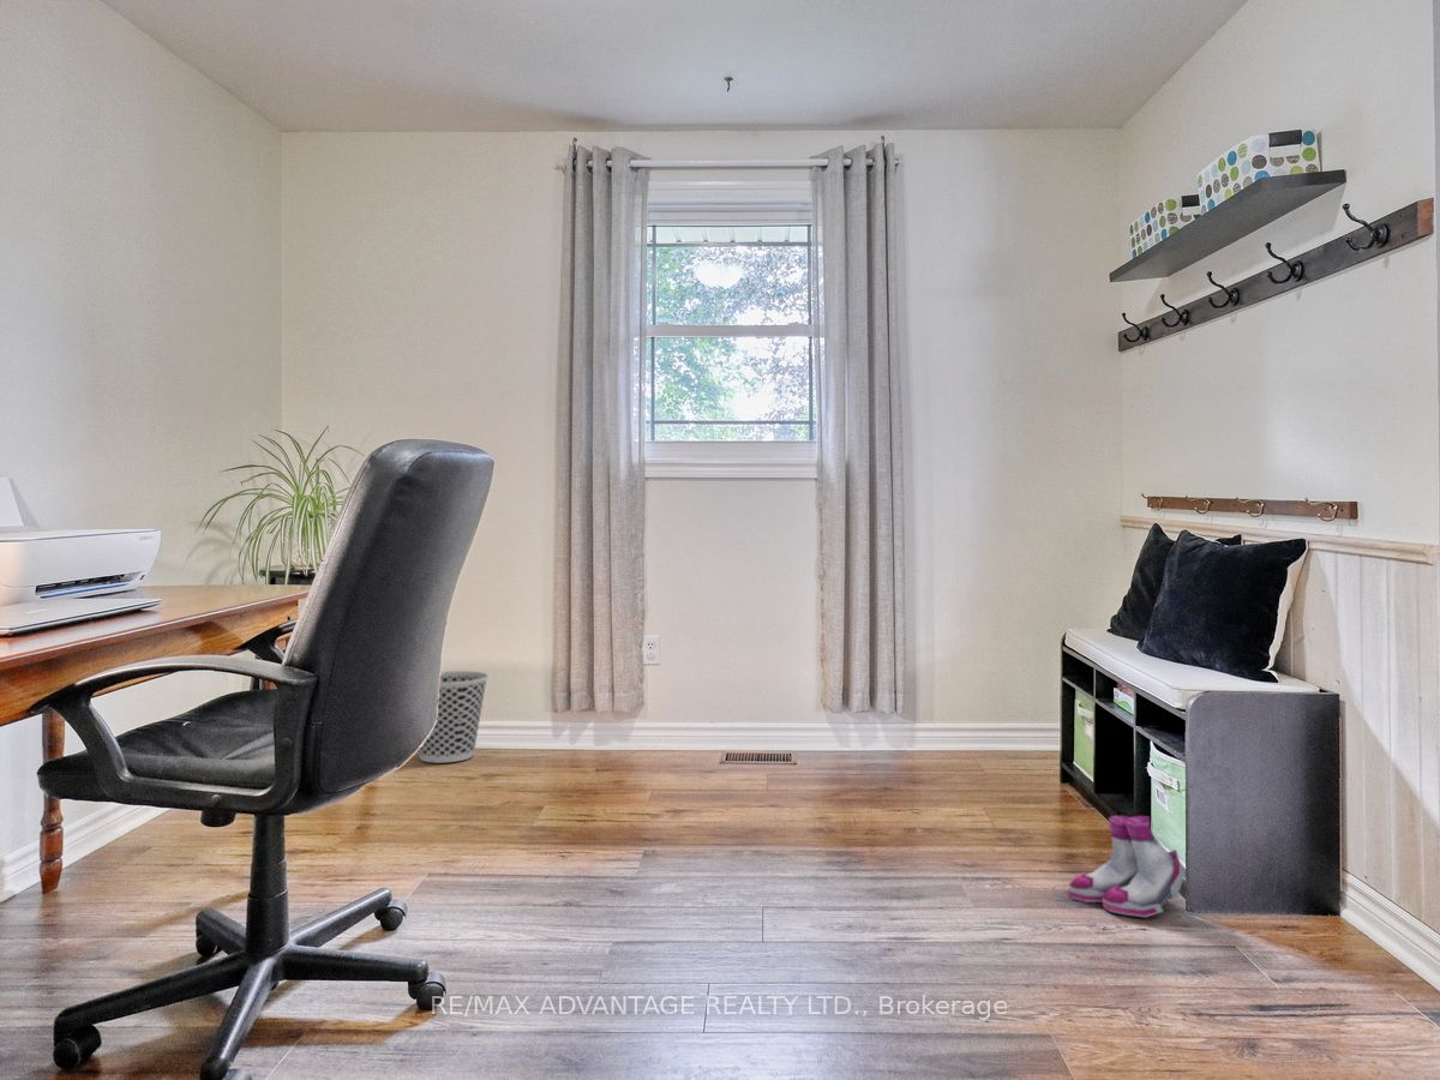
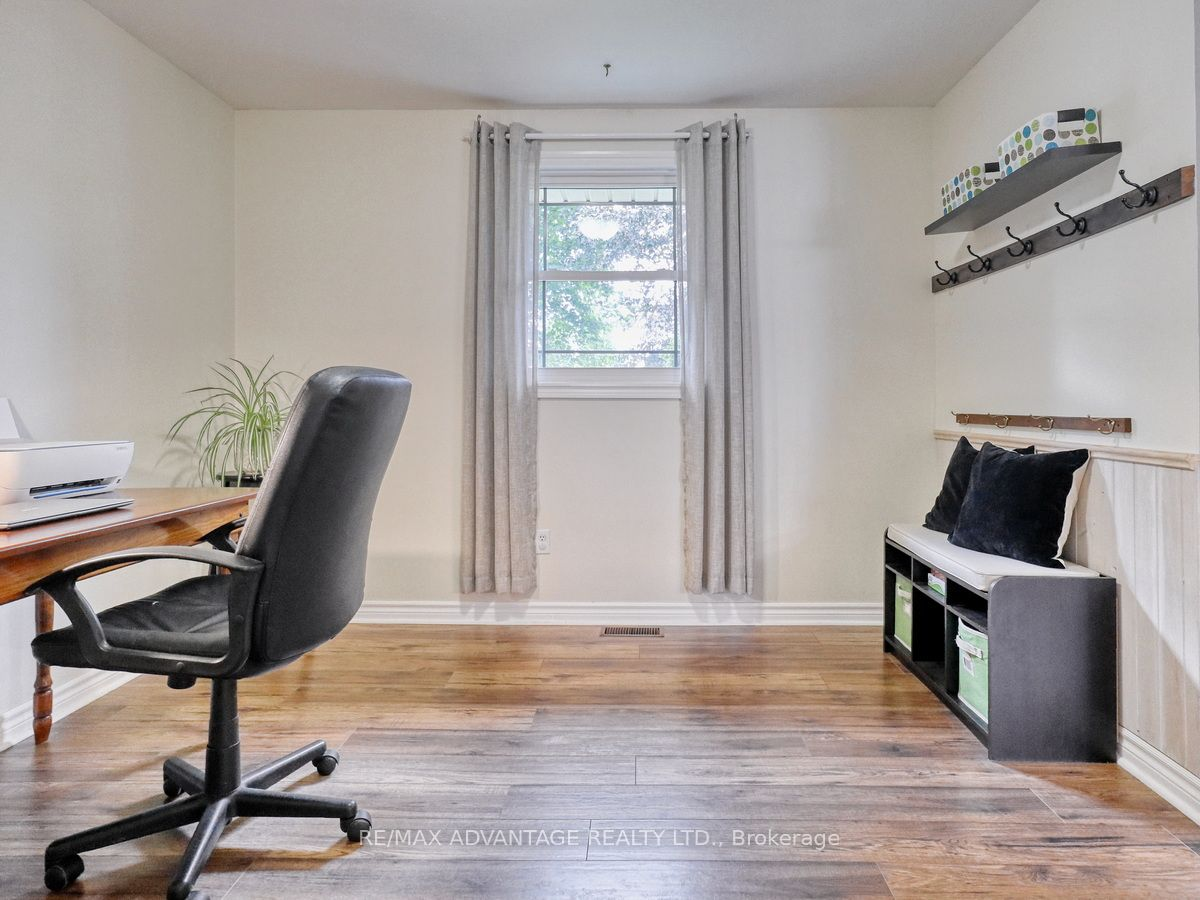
- boots [1068,815,1187,918]
- wastebasket [418,670,490,764]
